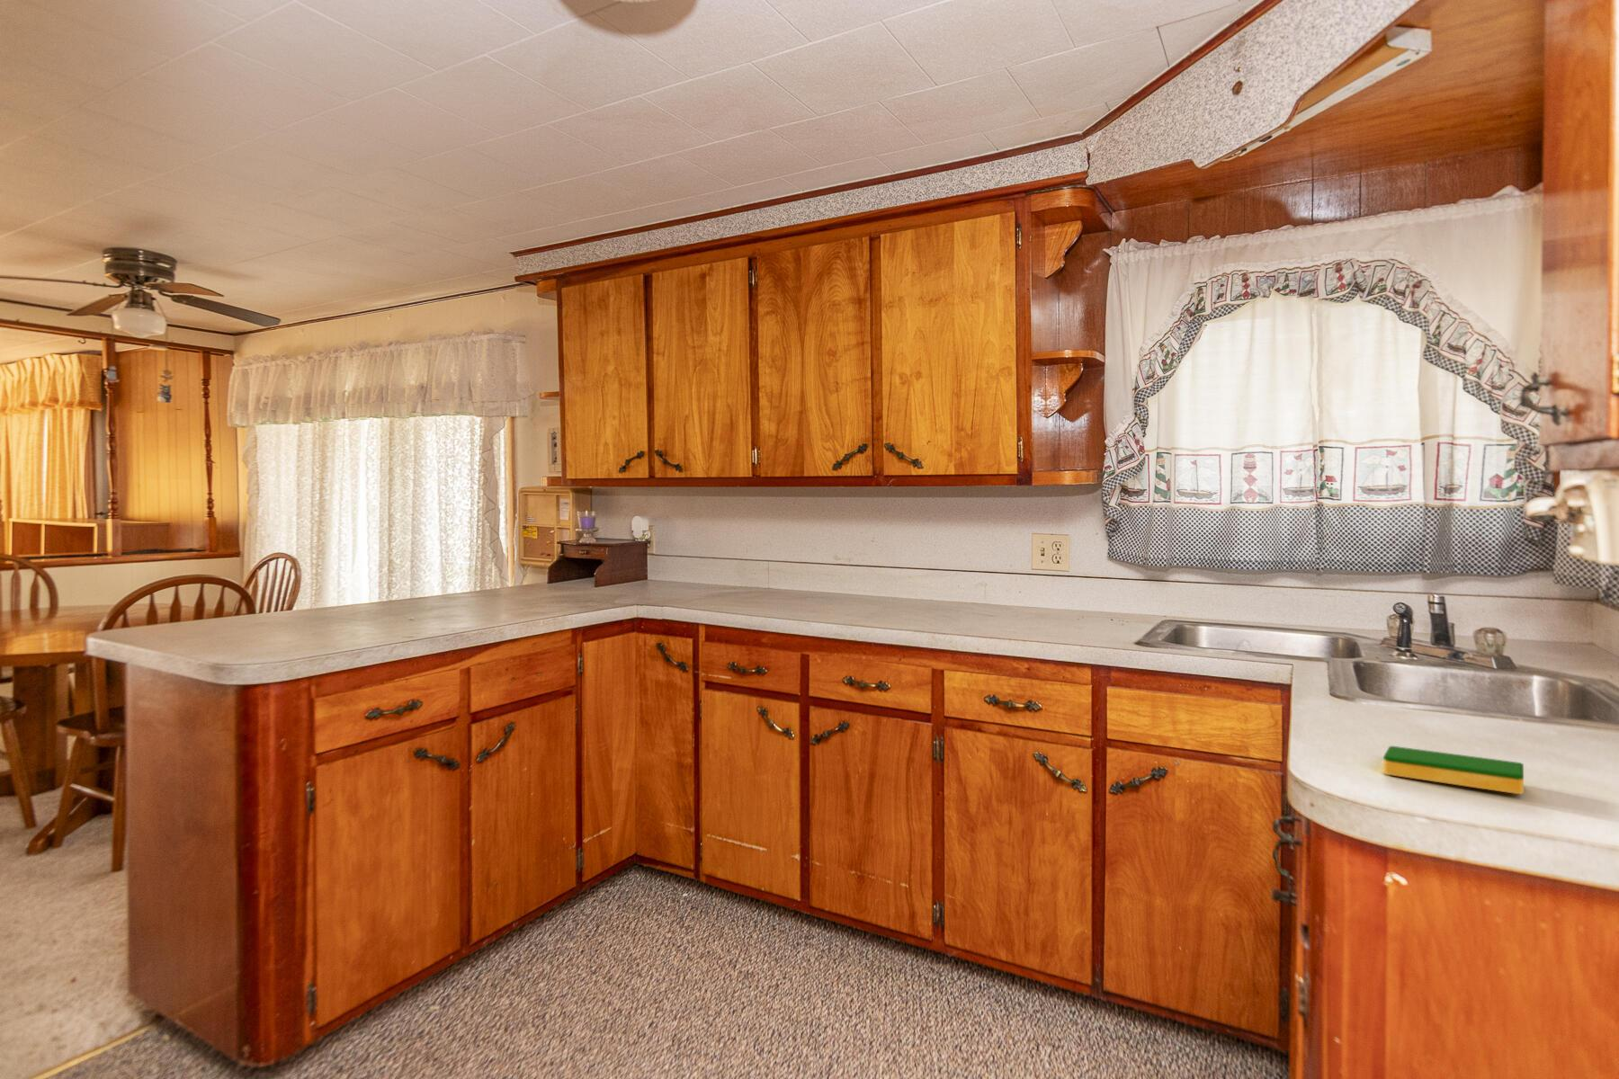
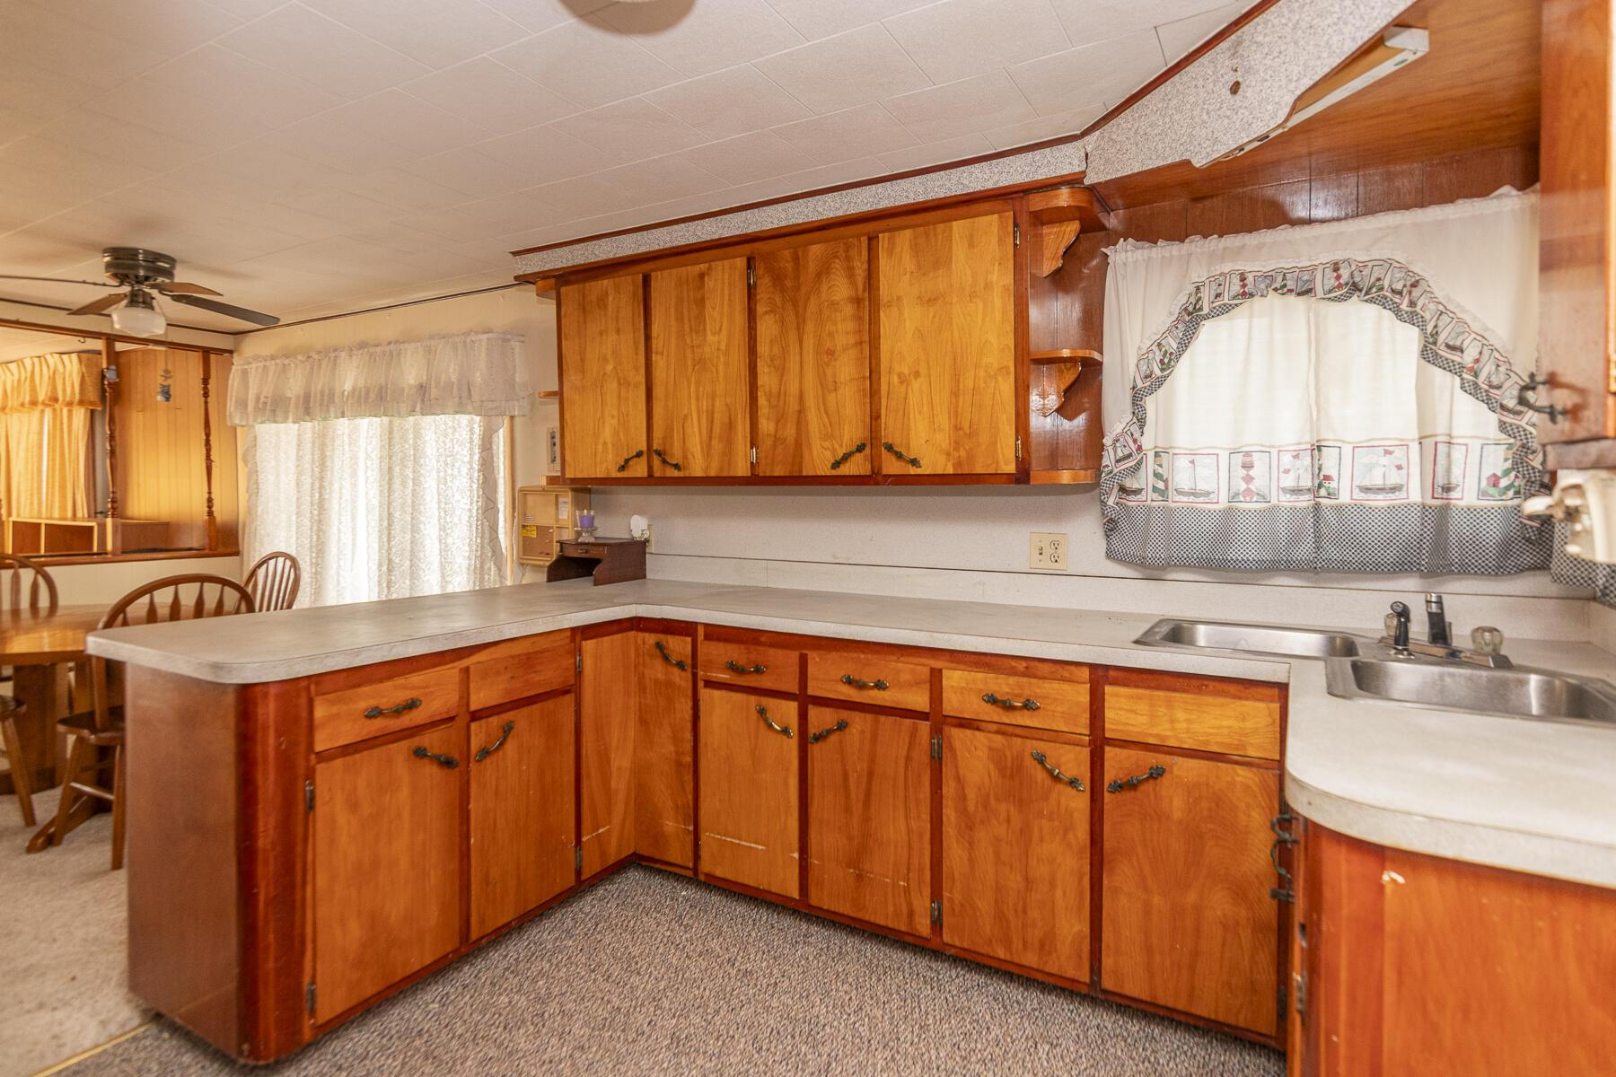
- dish sponge [1383,745,1525,795]
